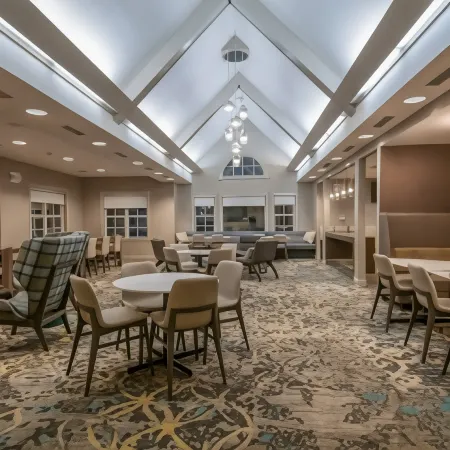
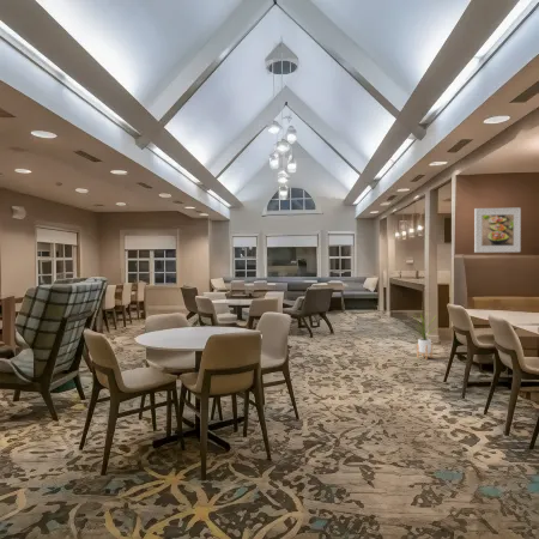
+ house plant [411,311,437,361]
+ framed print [473,207,522,254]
